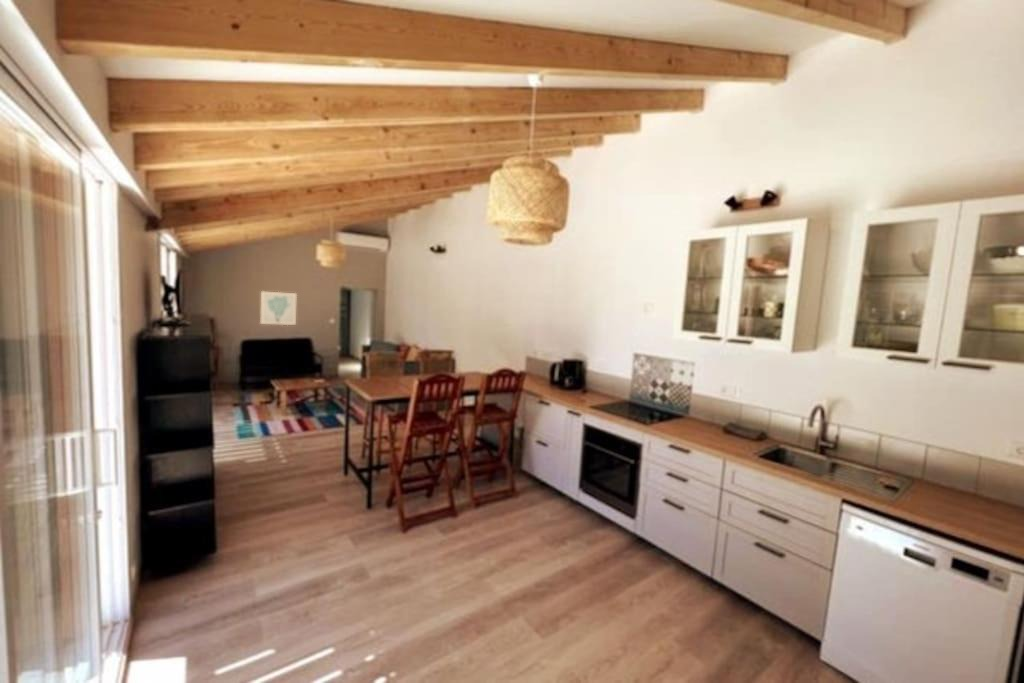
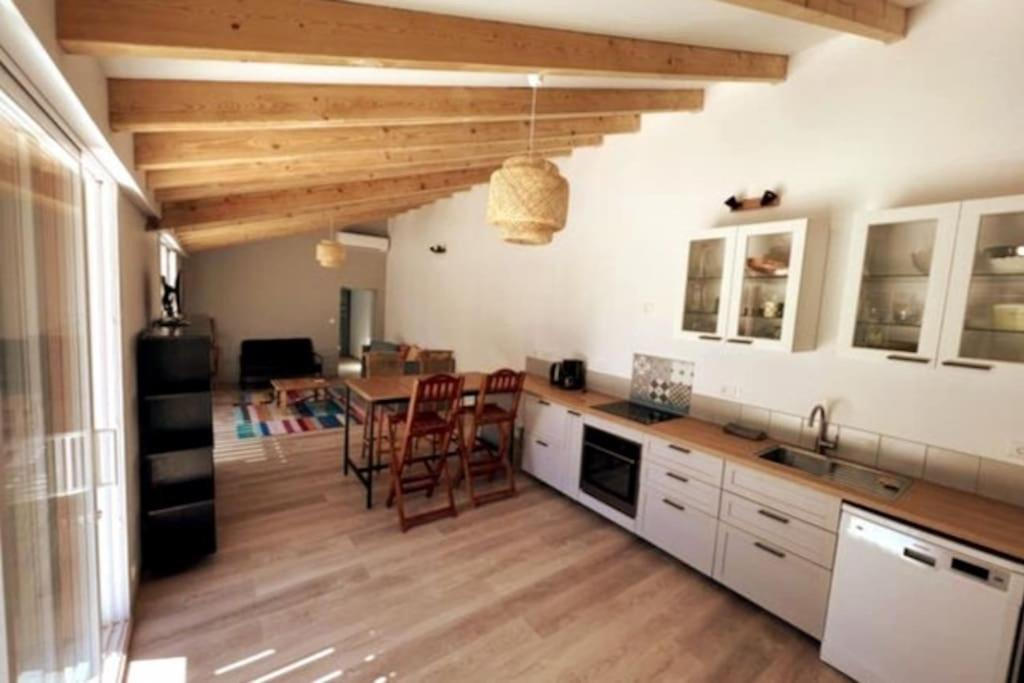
- wall art [259,290,298,326]
